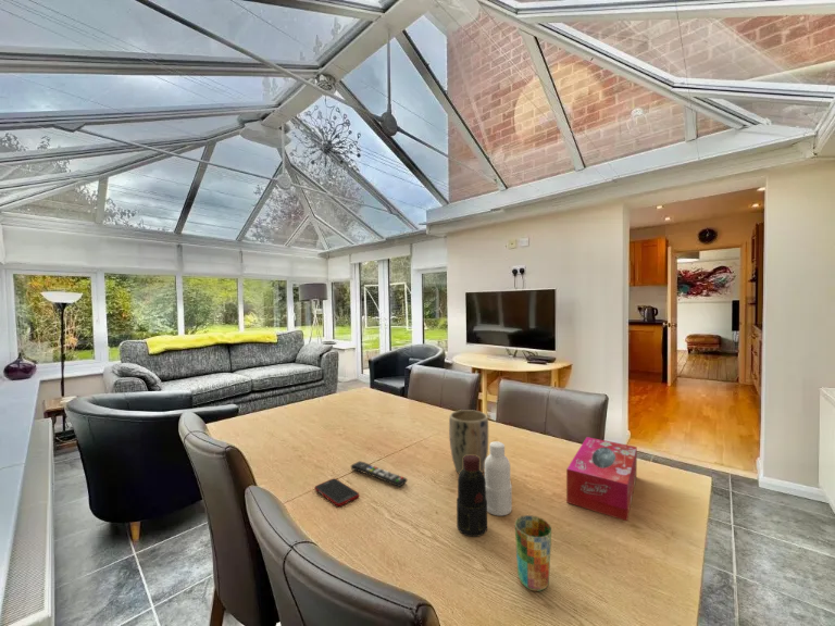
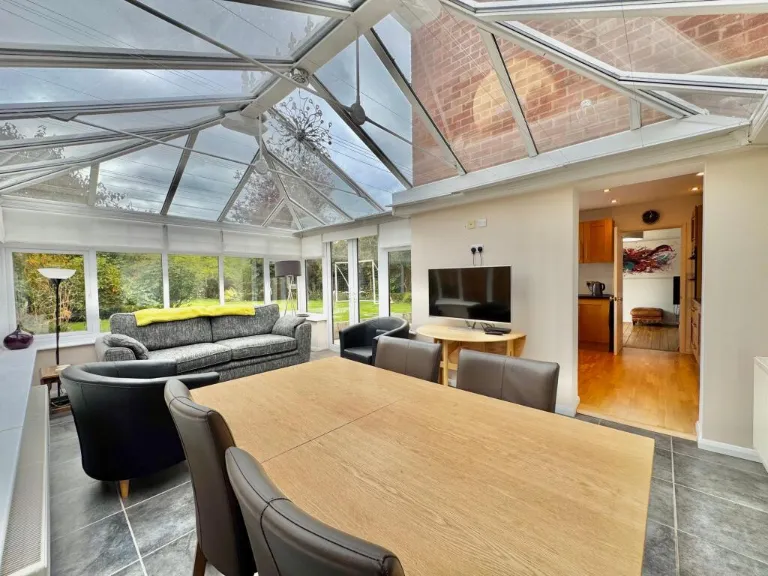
- remote control [350,460,409,488]
- cell phone [314,477,360,508]
- tissue box [565,436,638,522]
- bottle [456,440,513,538]
- plant pot [448,409,489,475]
- cup [514,514,552,592]
